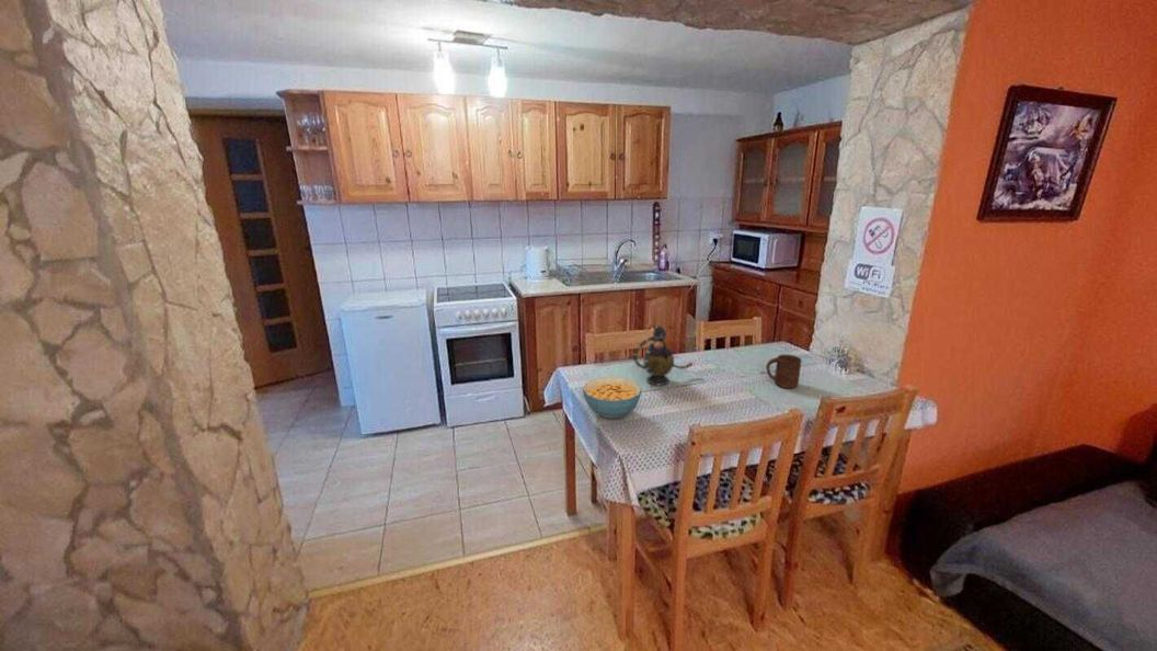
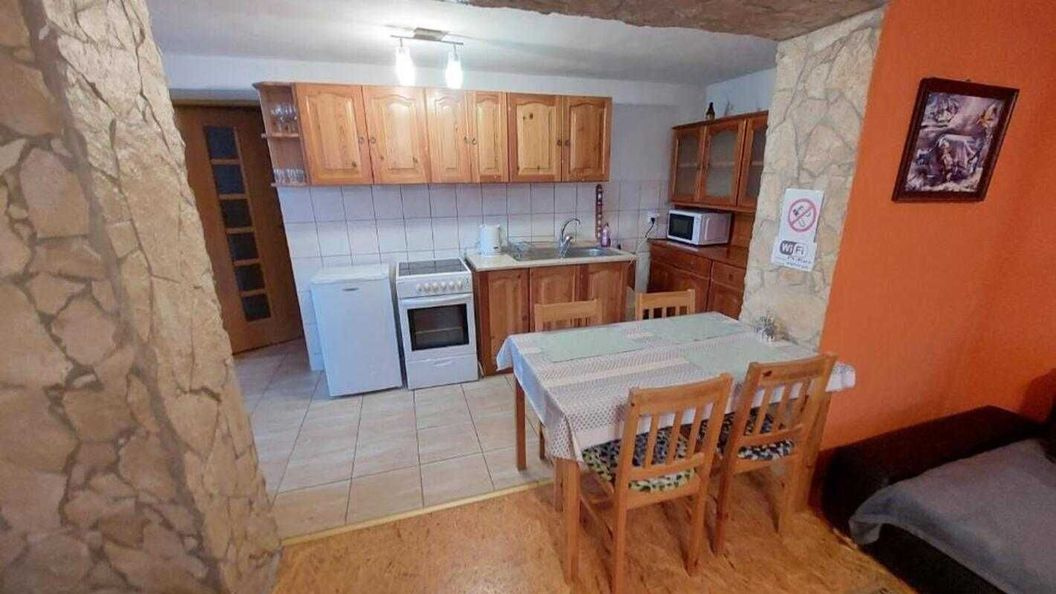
- cereal bowl [582,376,642,420]
- teapot [632,324,695,387]
- cup [765,354,802,389]
